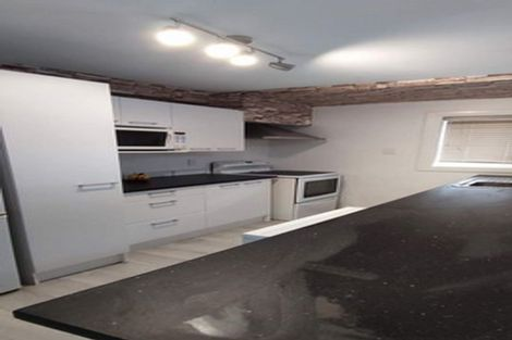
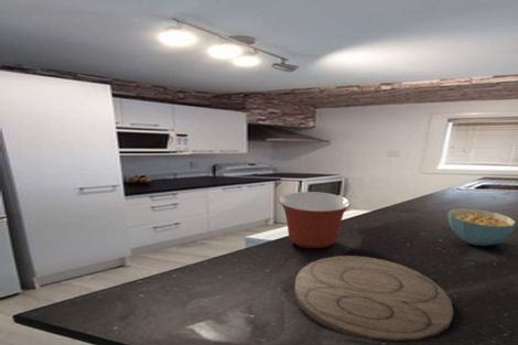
+ cutting board [293,255,454,342]
+ cereal bowl [446,207,517,247]
+ mixing bowl [278,191,352,249]
